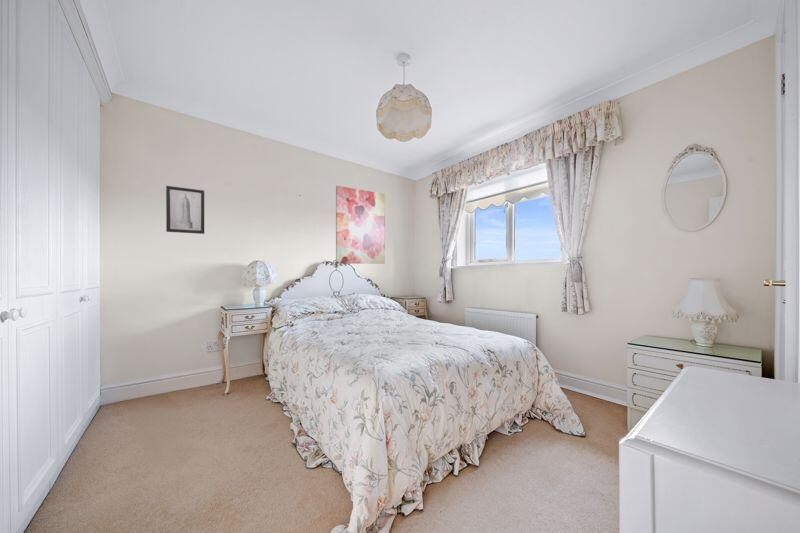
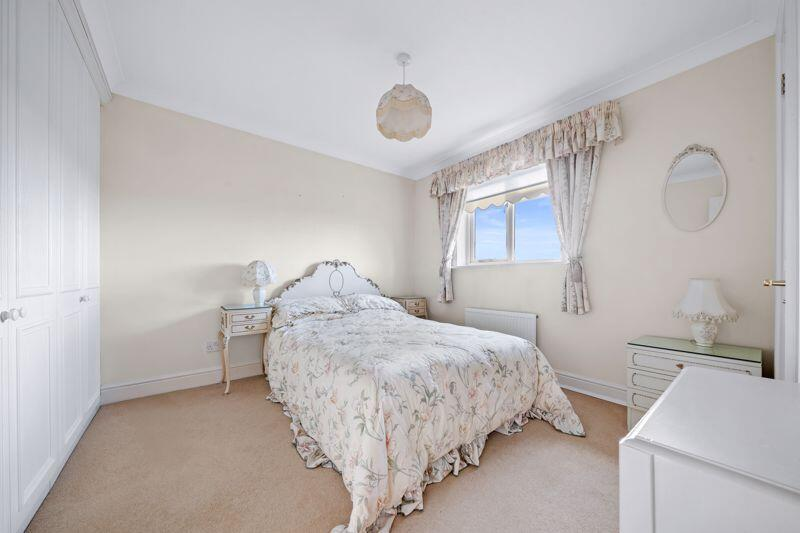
- wall art [165,185,205,235]
- wall art [335,185,386,265]
